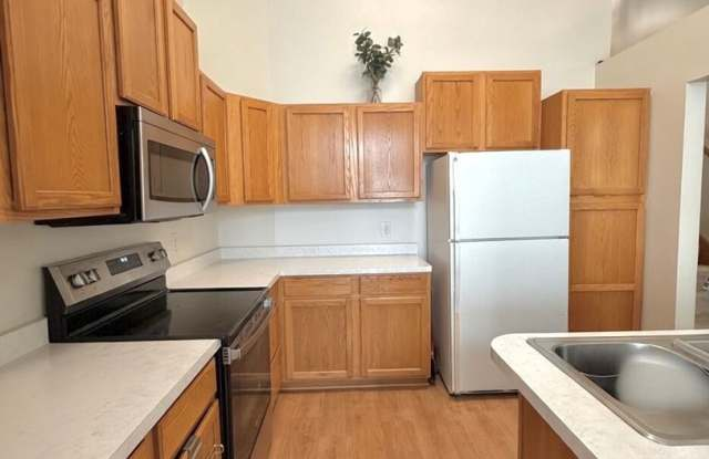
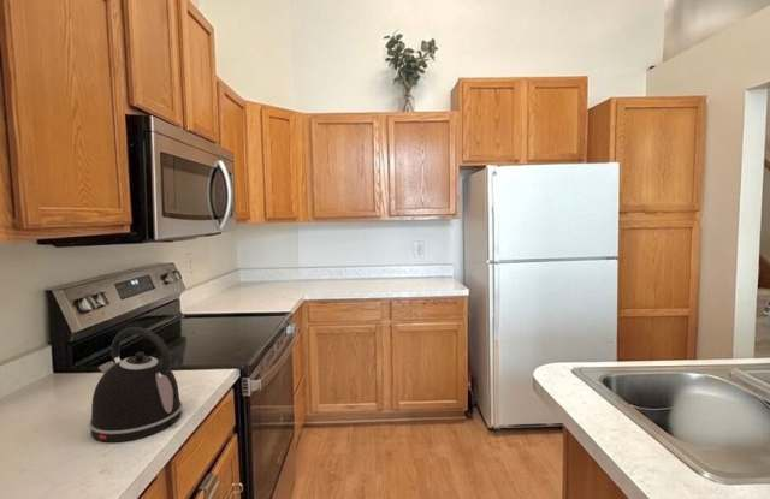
+ kettle [88,326,184,442]
